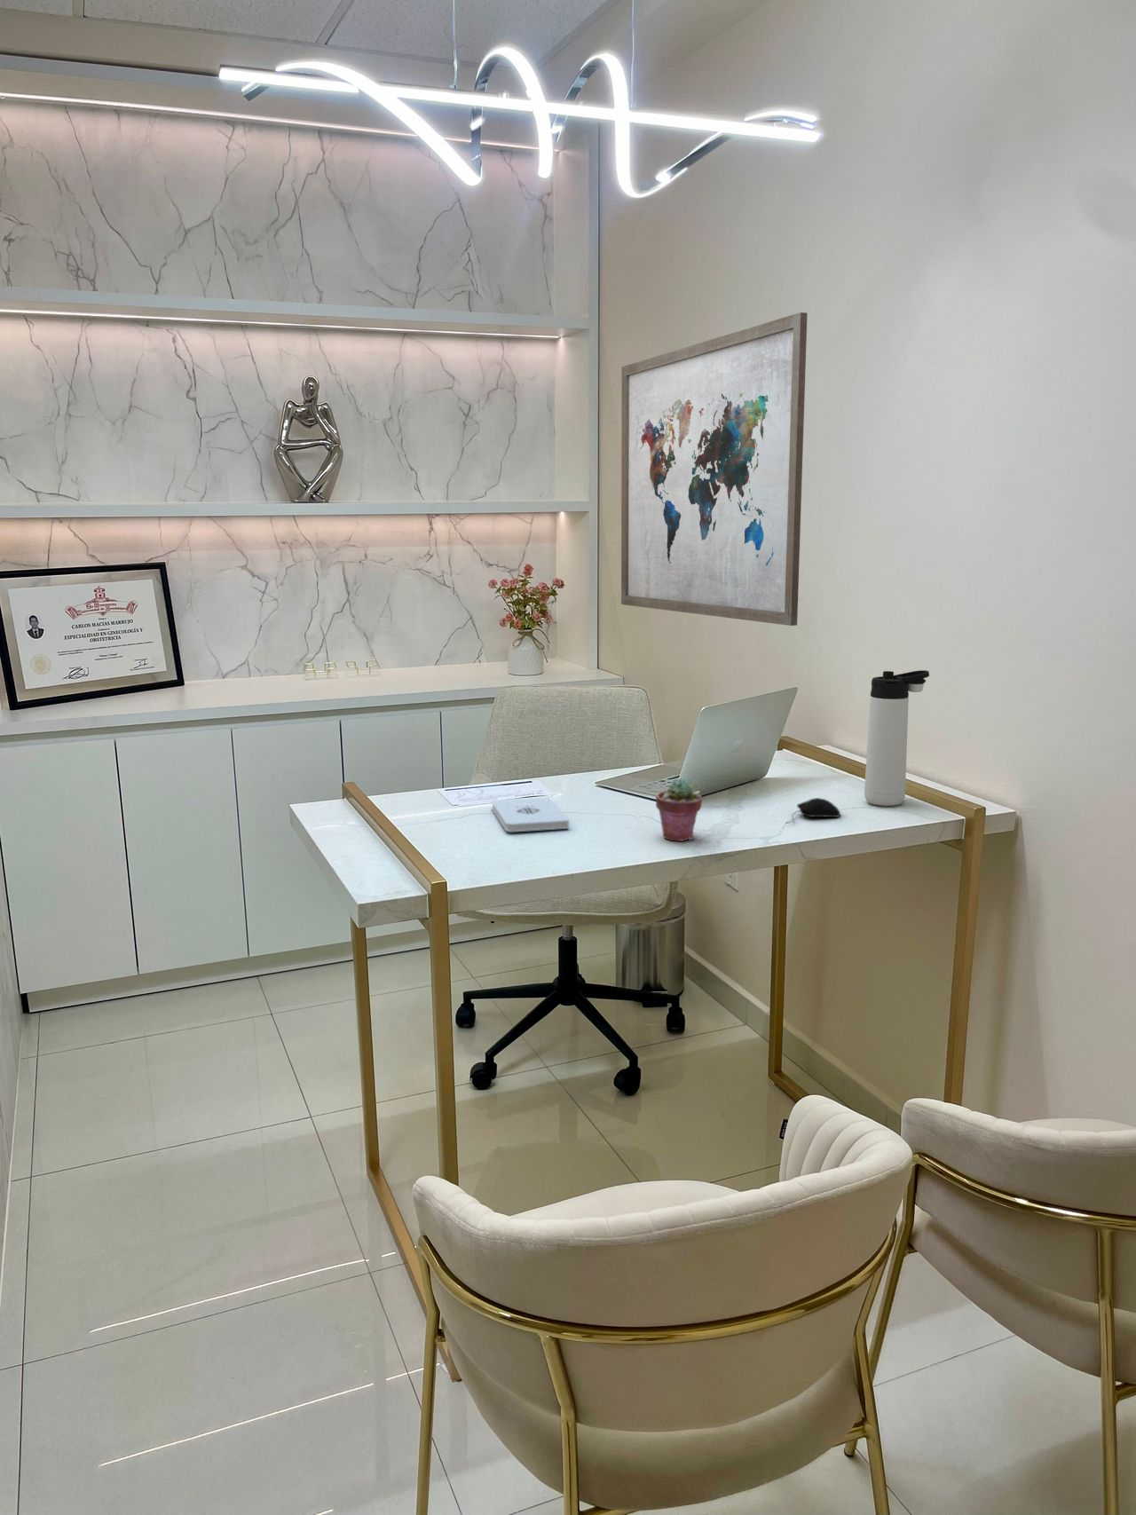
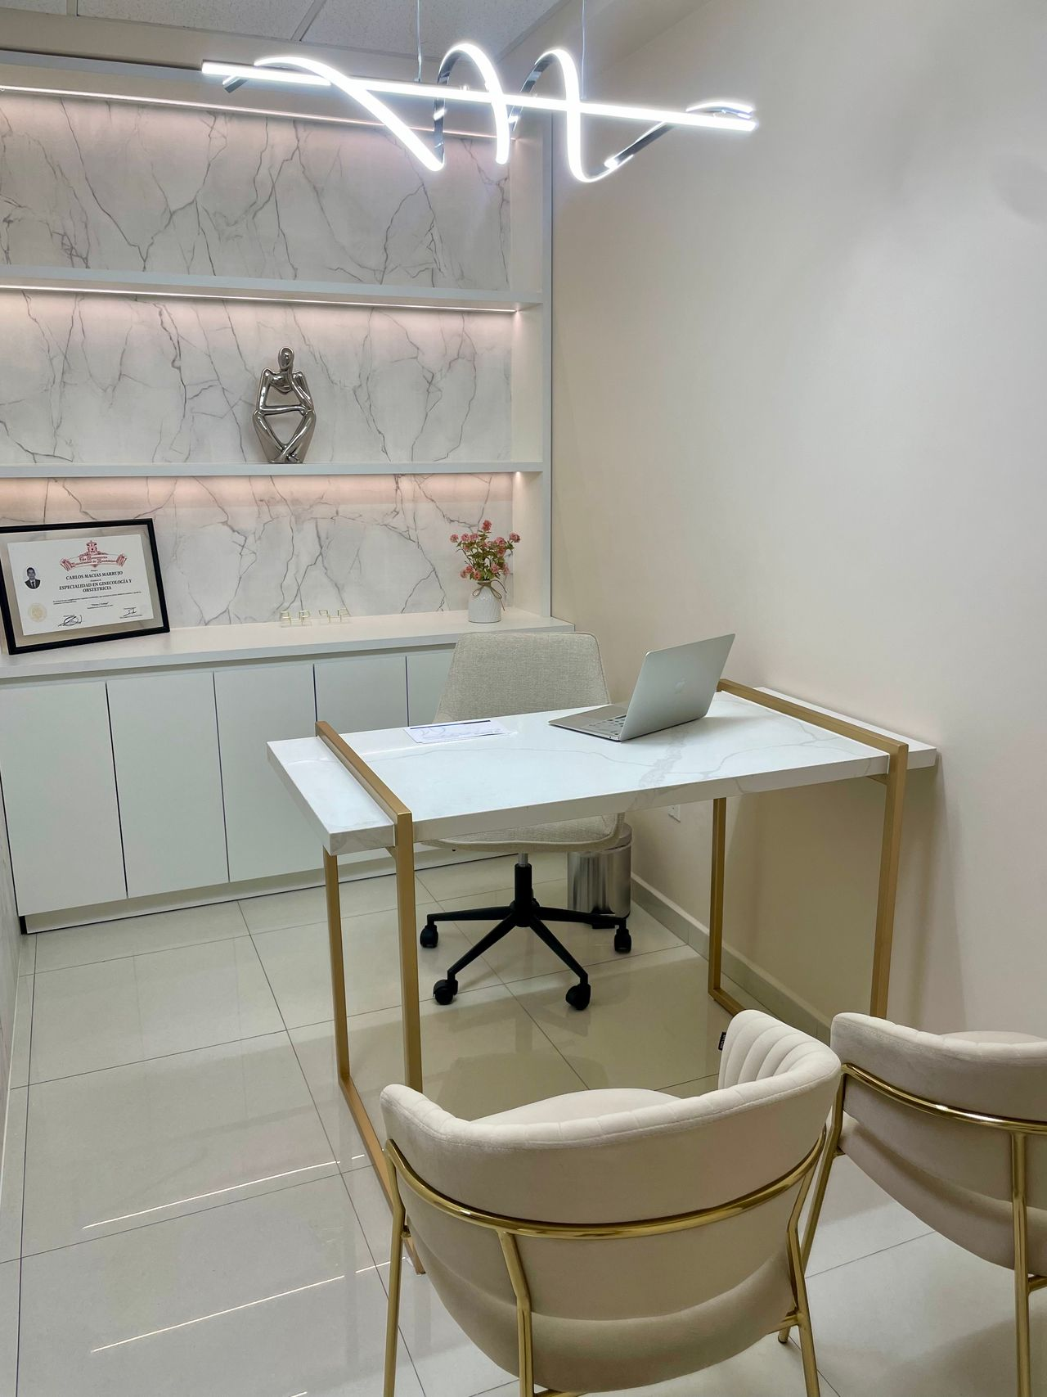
- thermos bottle [864,669,930,806]
- computer mouse [786,797,841,823]
- notepad [490,796,569,833]
- potted succulent [655,778,703,842]
- wall art [621,311,809,626]
